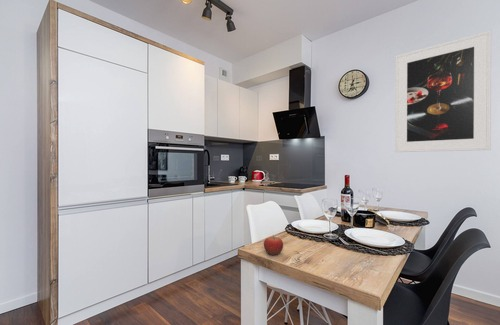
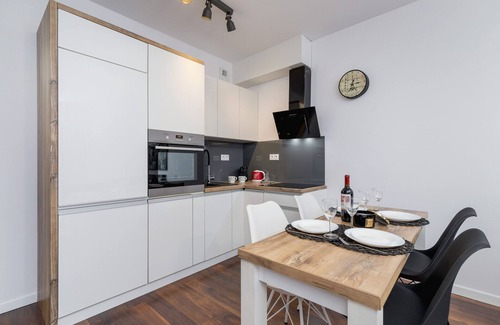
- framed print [394,29,492,153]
- fruit [263,235,284,256]
